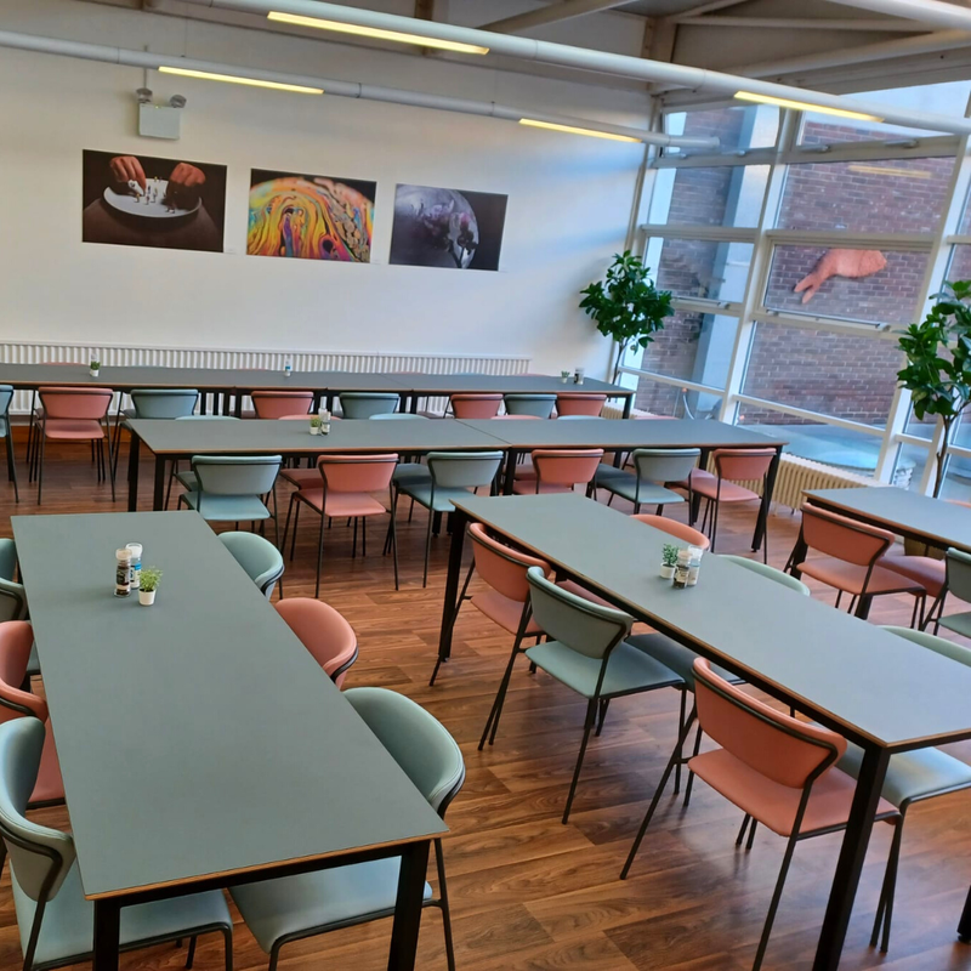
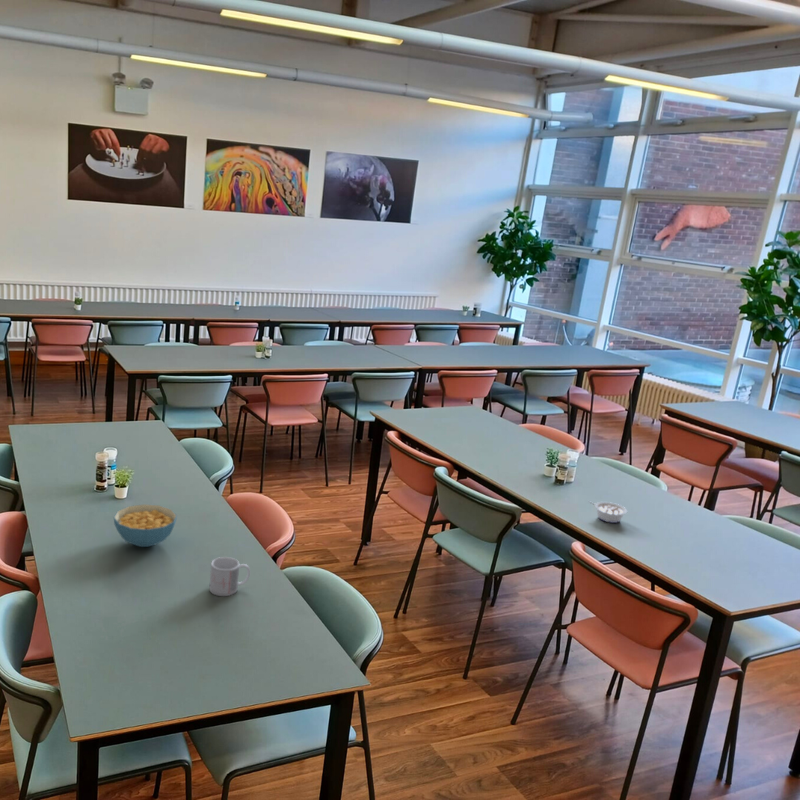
+ legume [588,500,628,524]
+ mug [208,556,251,597]
+ cereal bowl [113,503,178,548]
